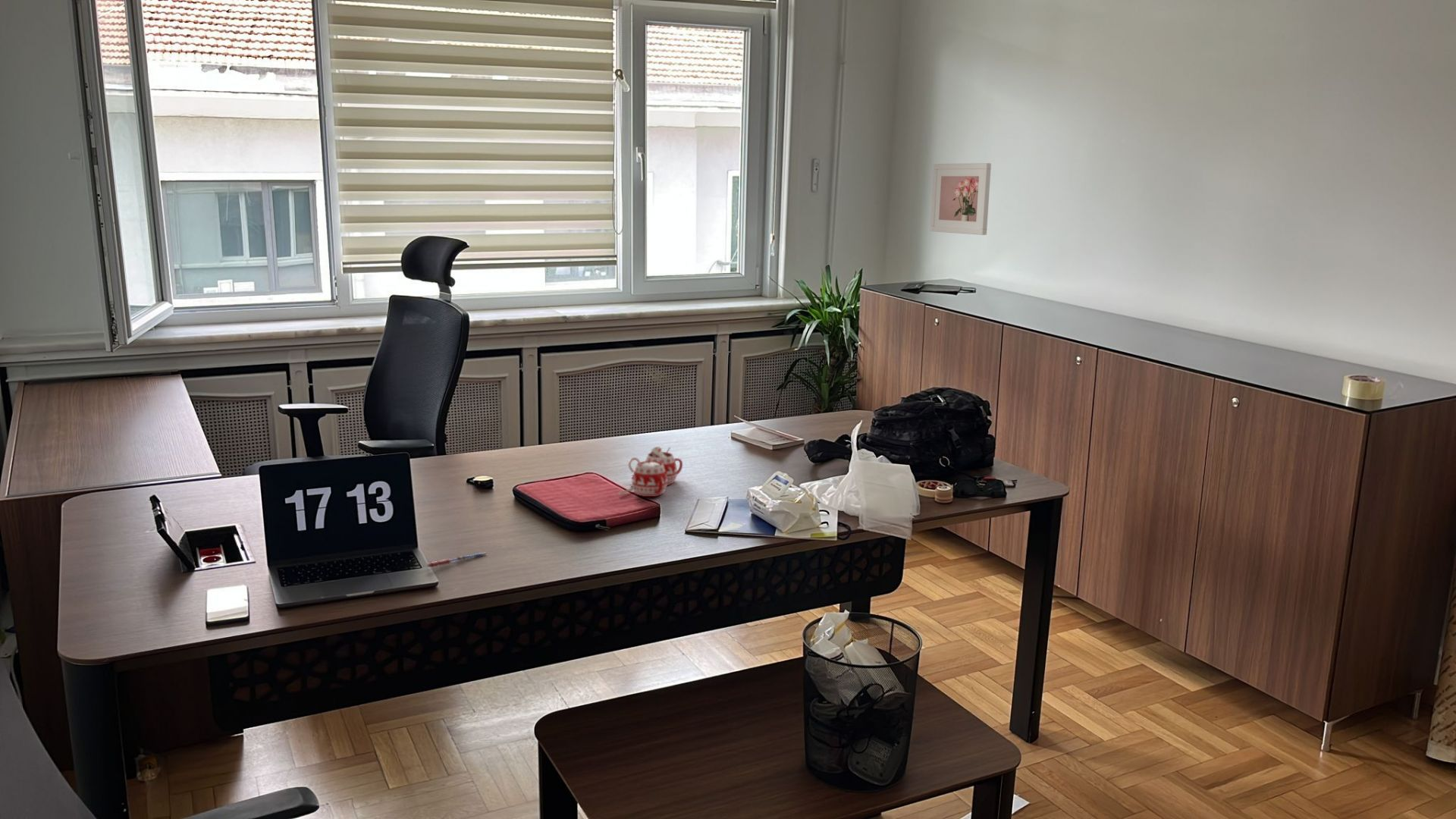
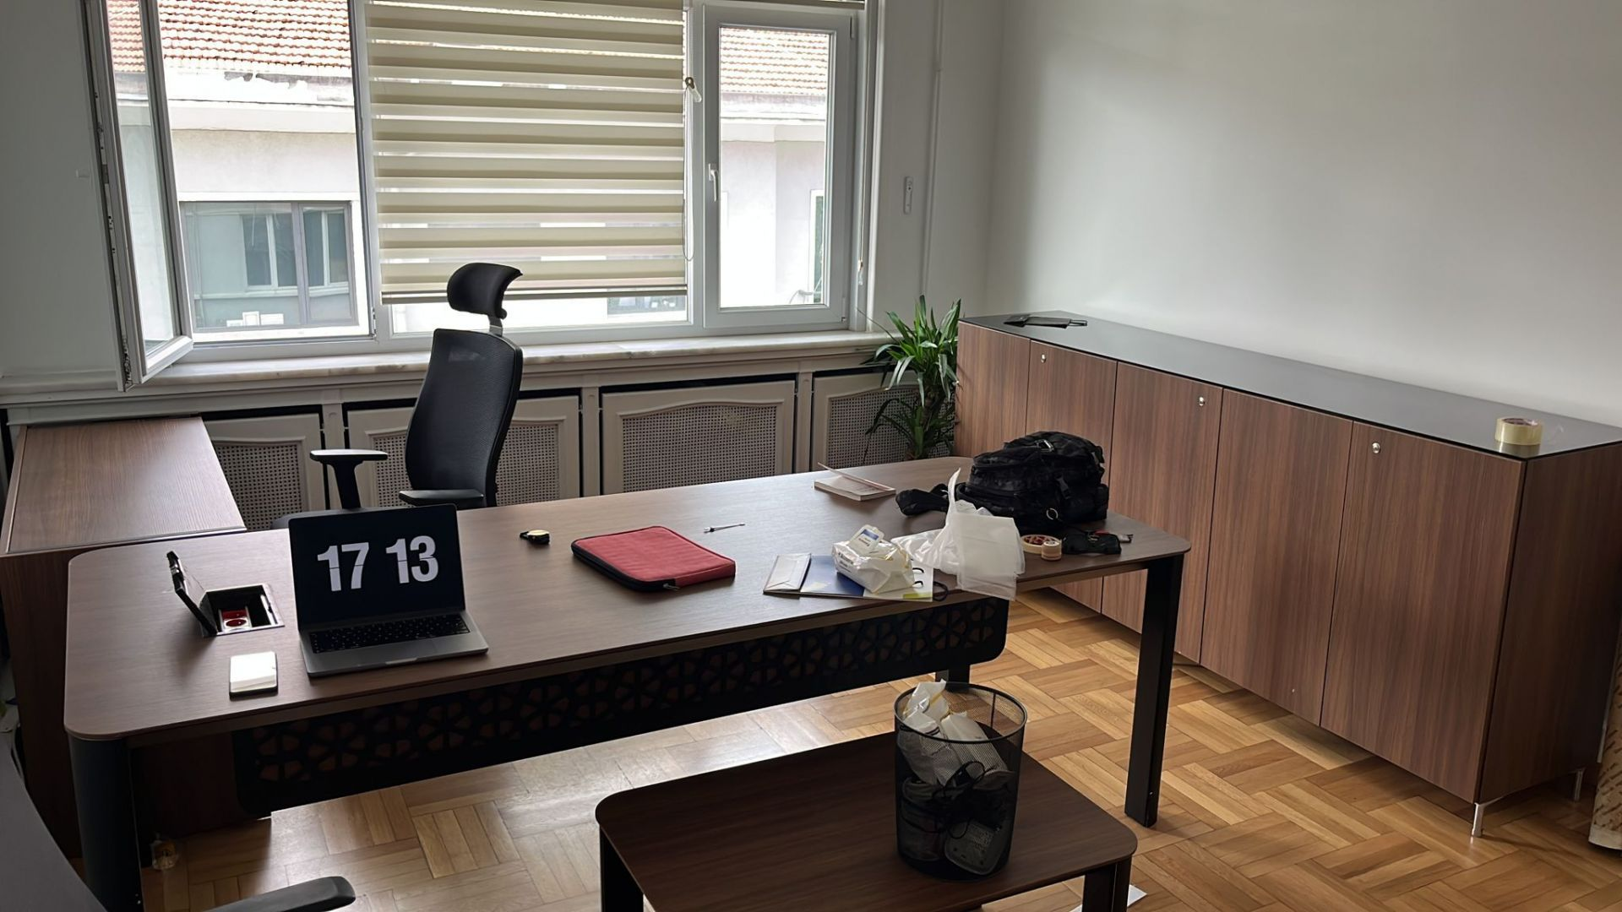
- pen [426,552,488,568]
- mug [617,446,683,497]
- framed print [930,162,992,236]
